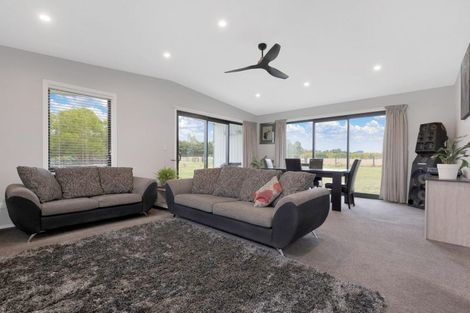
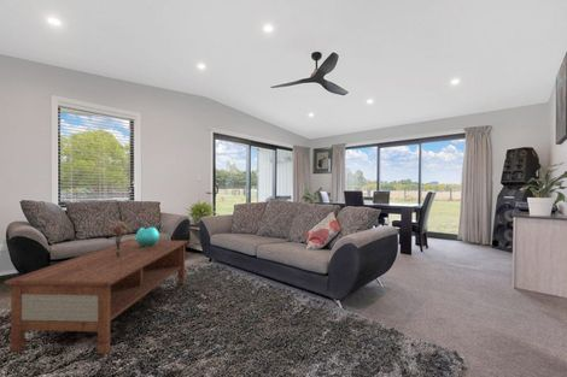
+ coffee table [2,238,189,355]
+ decorative sphere [135,225,160,247]
+ bouquet [106,220,133,257]
